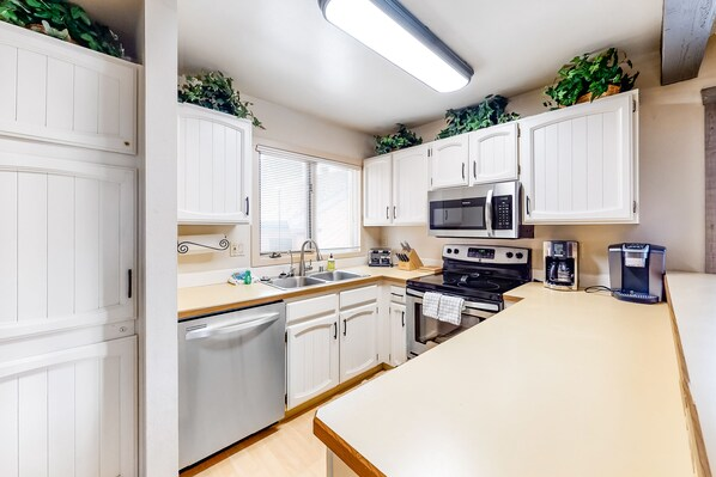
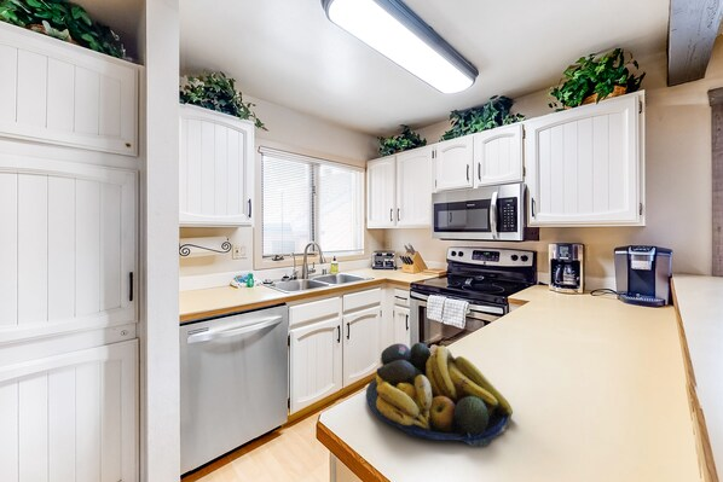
+ fruit bowl [365,342,514,447]
